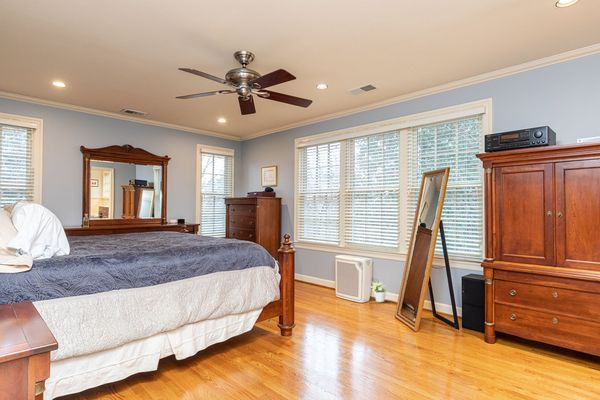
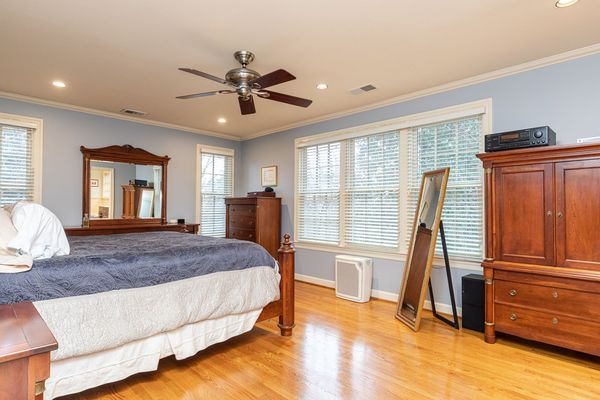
- potted plant [370,280,388,303]
